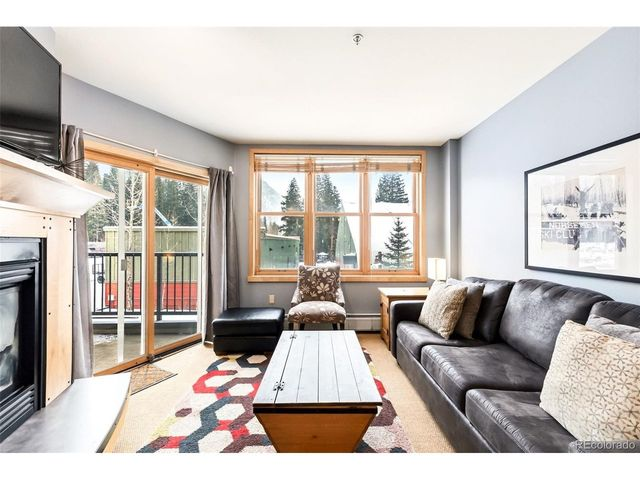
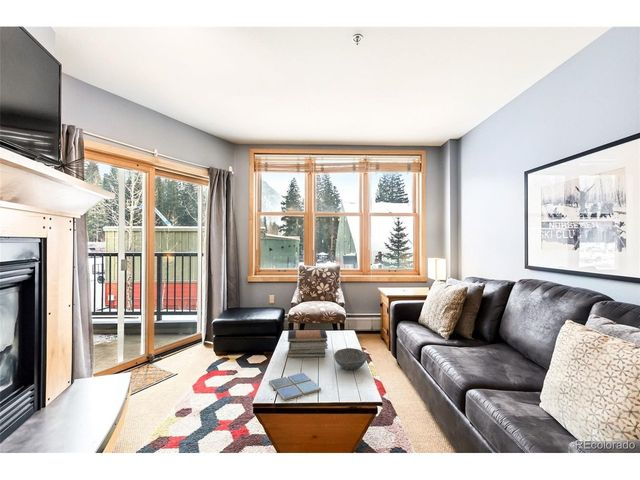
+ drink coaster [268,372,322,401]
+ book stack [287,329,329,358]
+ bowl [333,347,368,371]
